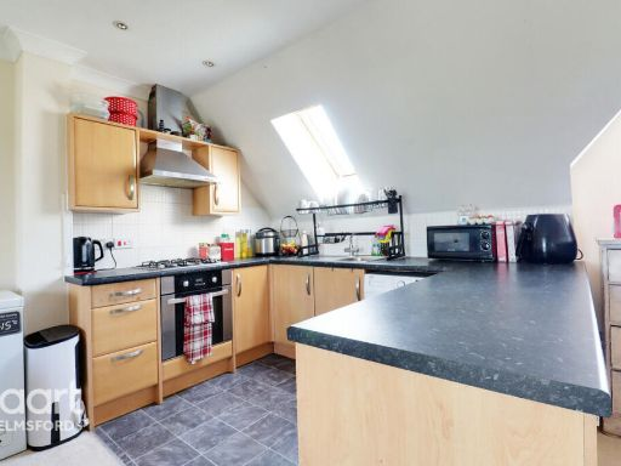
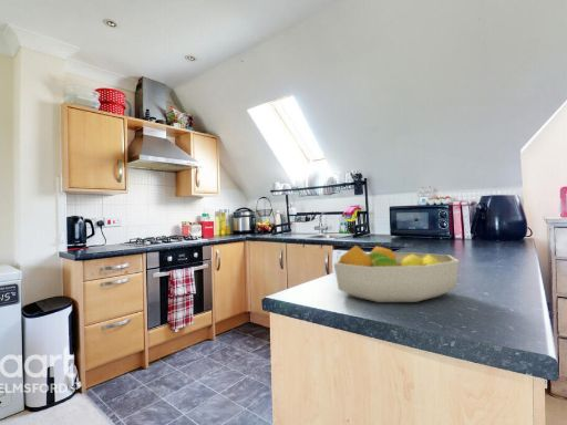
+ fruit bowl [332,245,461,303]
